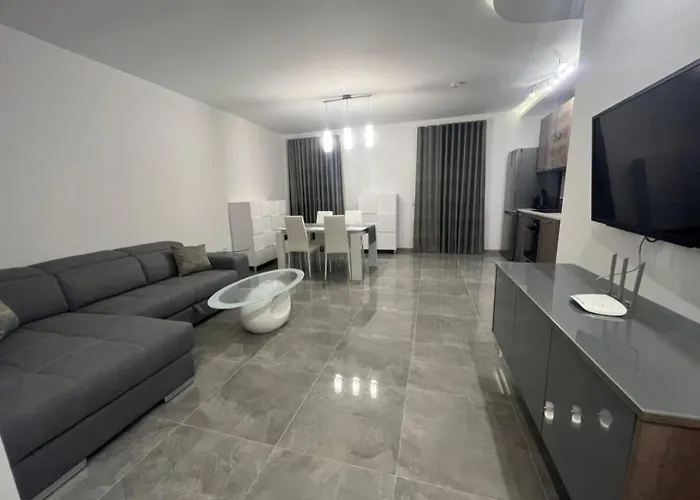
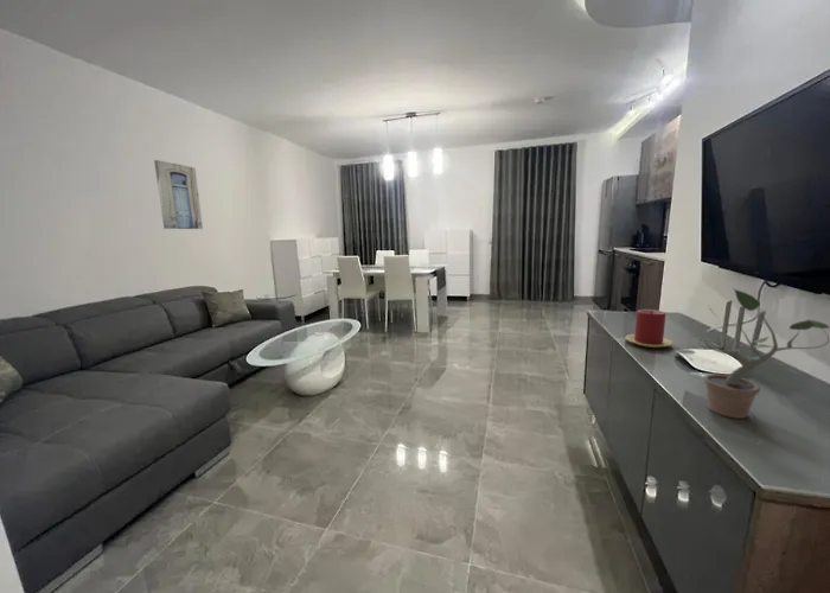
+ wall art [153,159,204,230]
+ potted plant [676,287,830,420]
+ candle [625,308,673,349]
